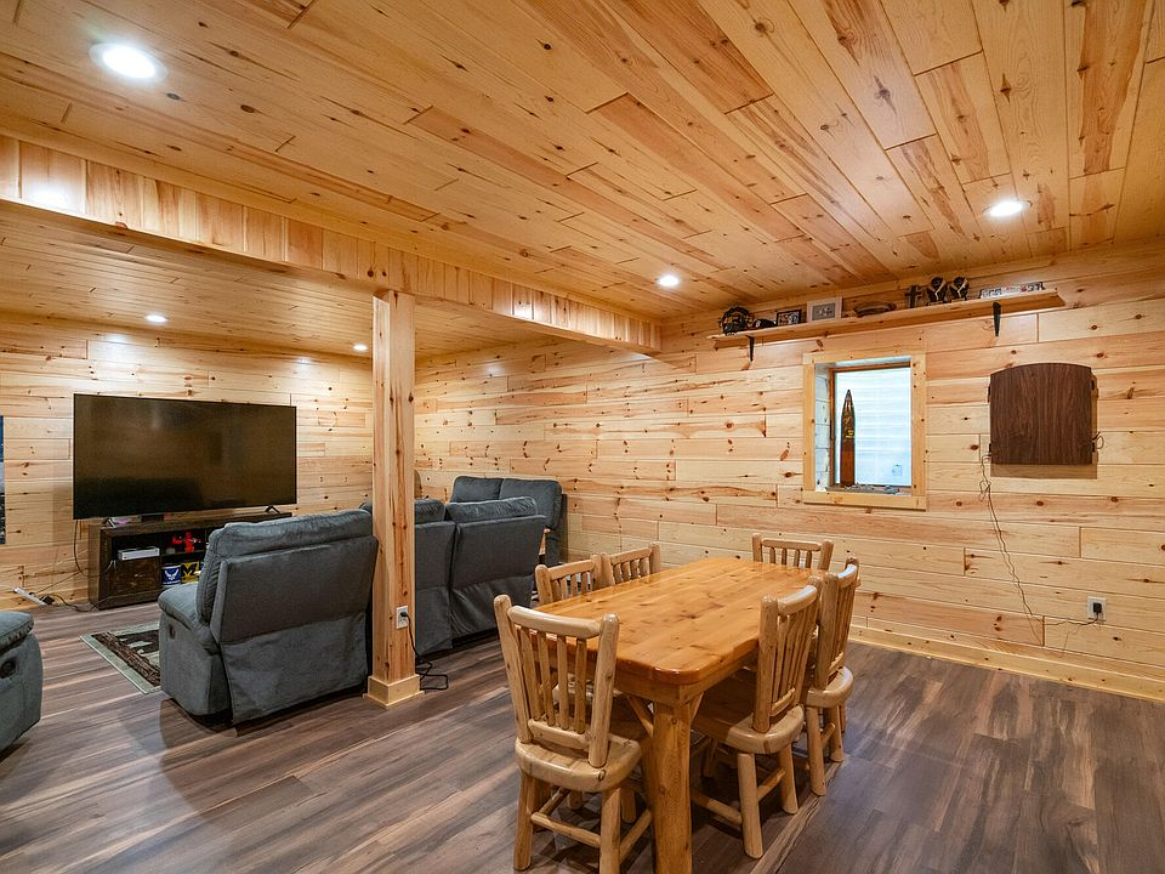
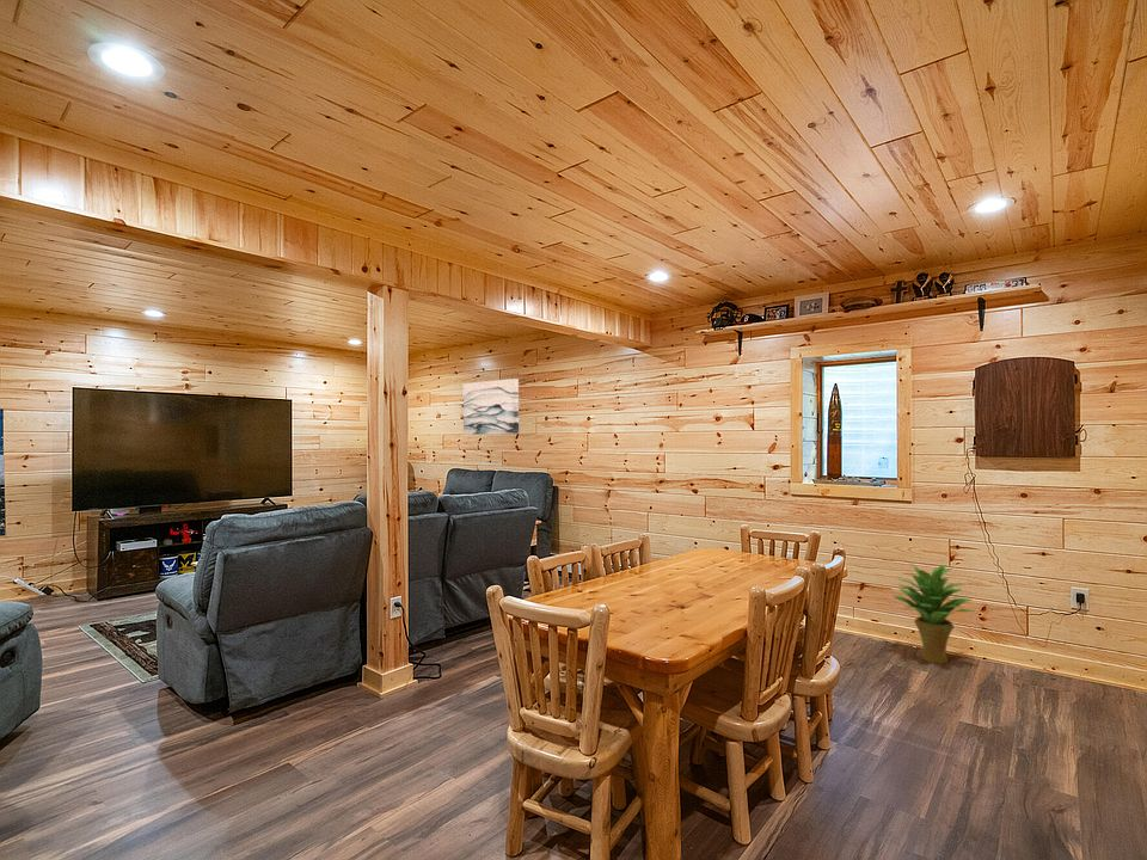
+ potted plant [893,561,976,664]
+ wall art [462,377,520,436]
